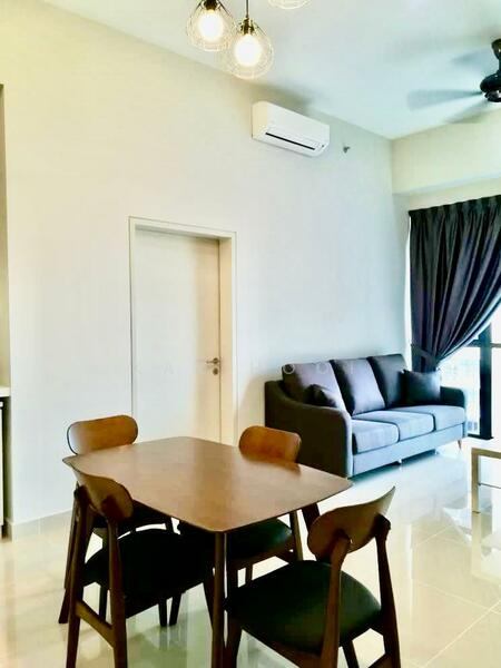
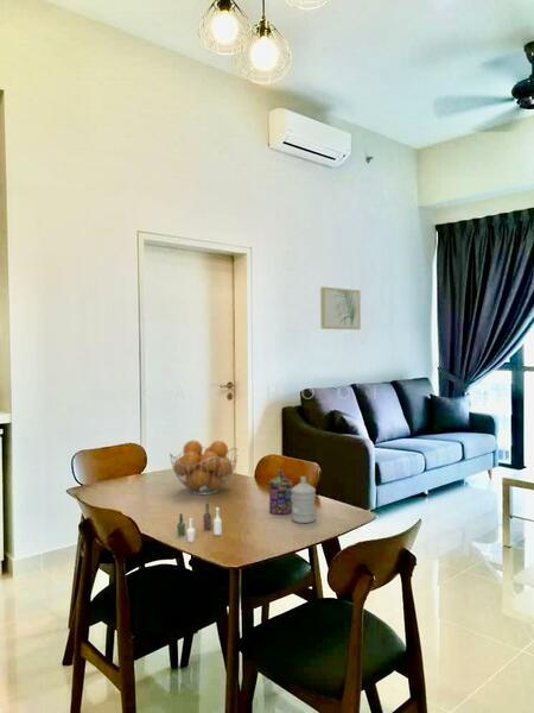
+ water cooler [176,468,317,543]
+ fruit basket [169,440,240,496]
+ wall art [319,285,362,330]
